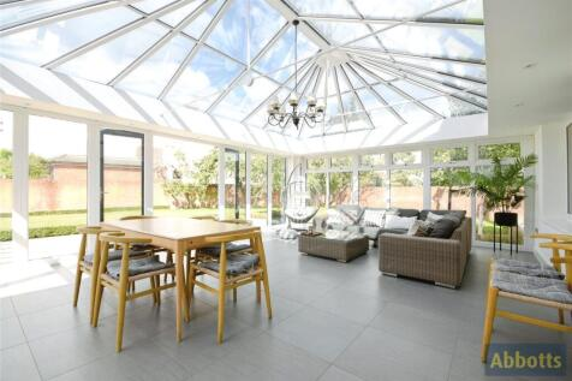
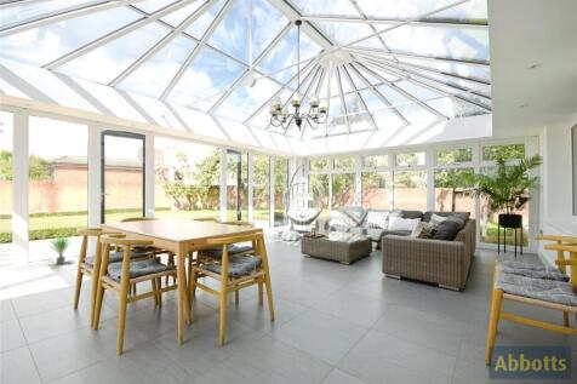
+ potted plant [46,234,72,265]
